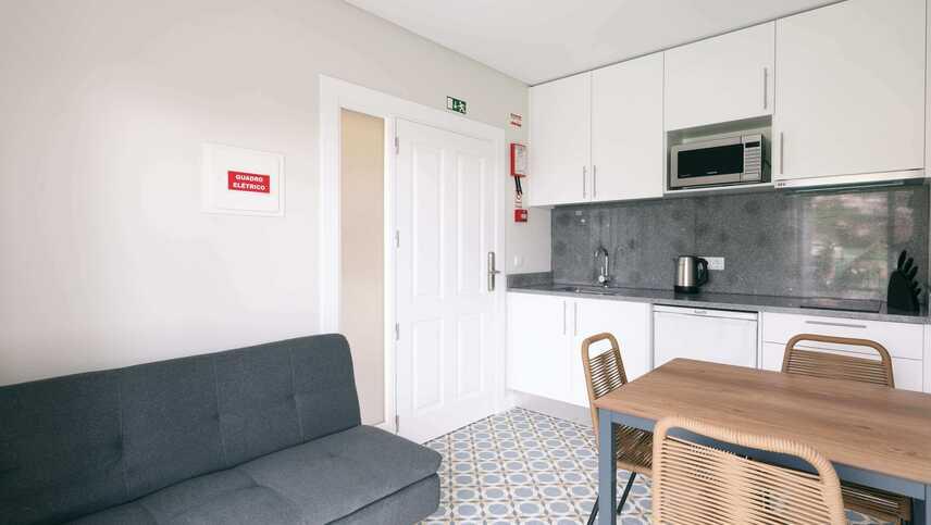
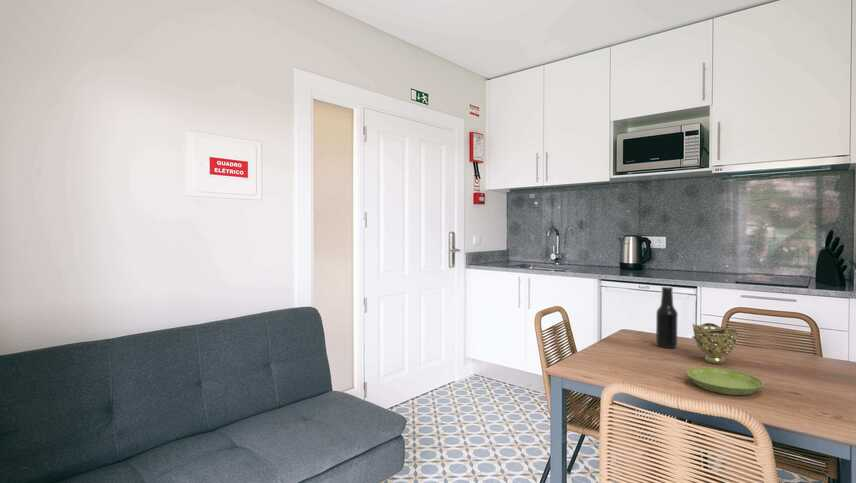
+ saucer [686,367,764,396]
+ decorative bowl [691,322,740,365]
+ beer bottle [655,285,679,349]
